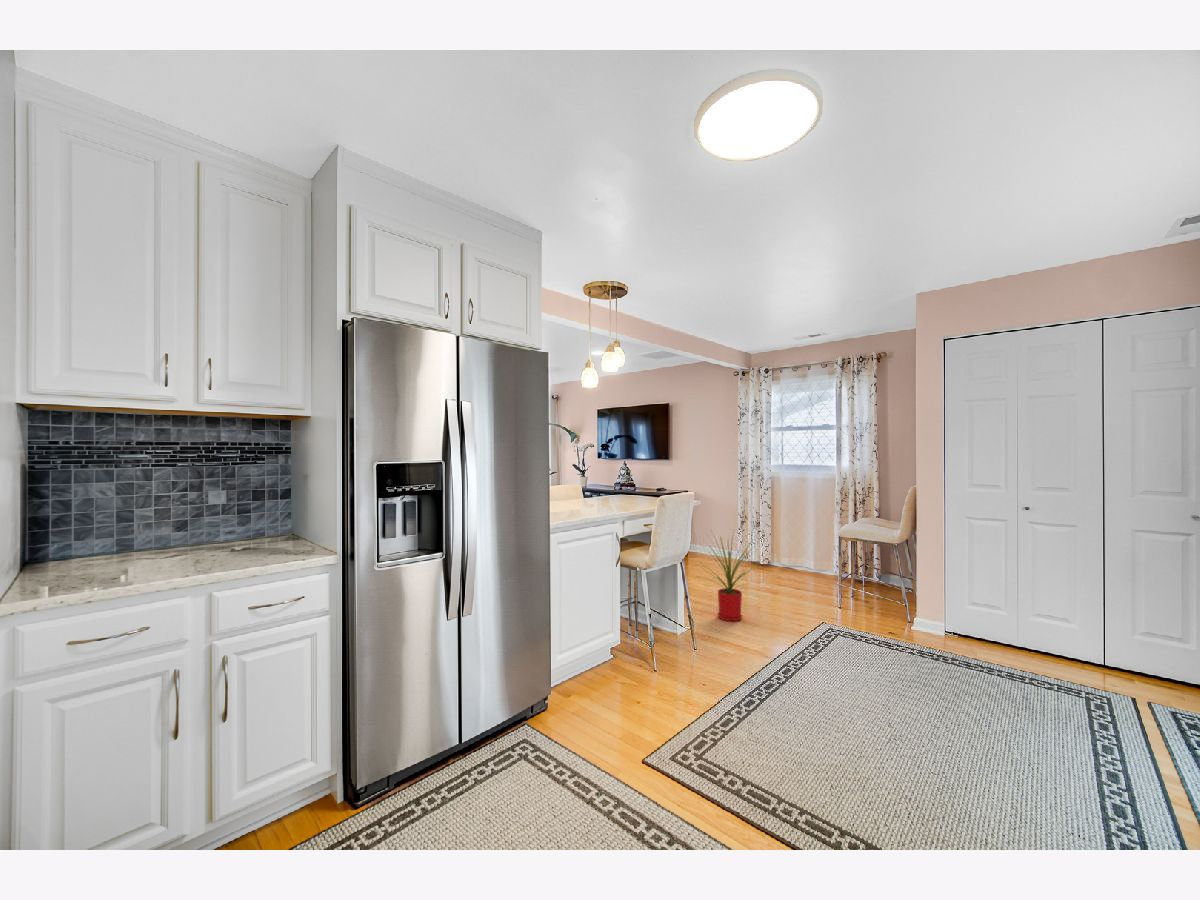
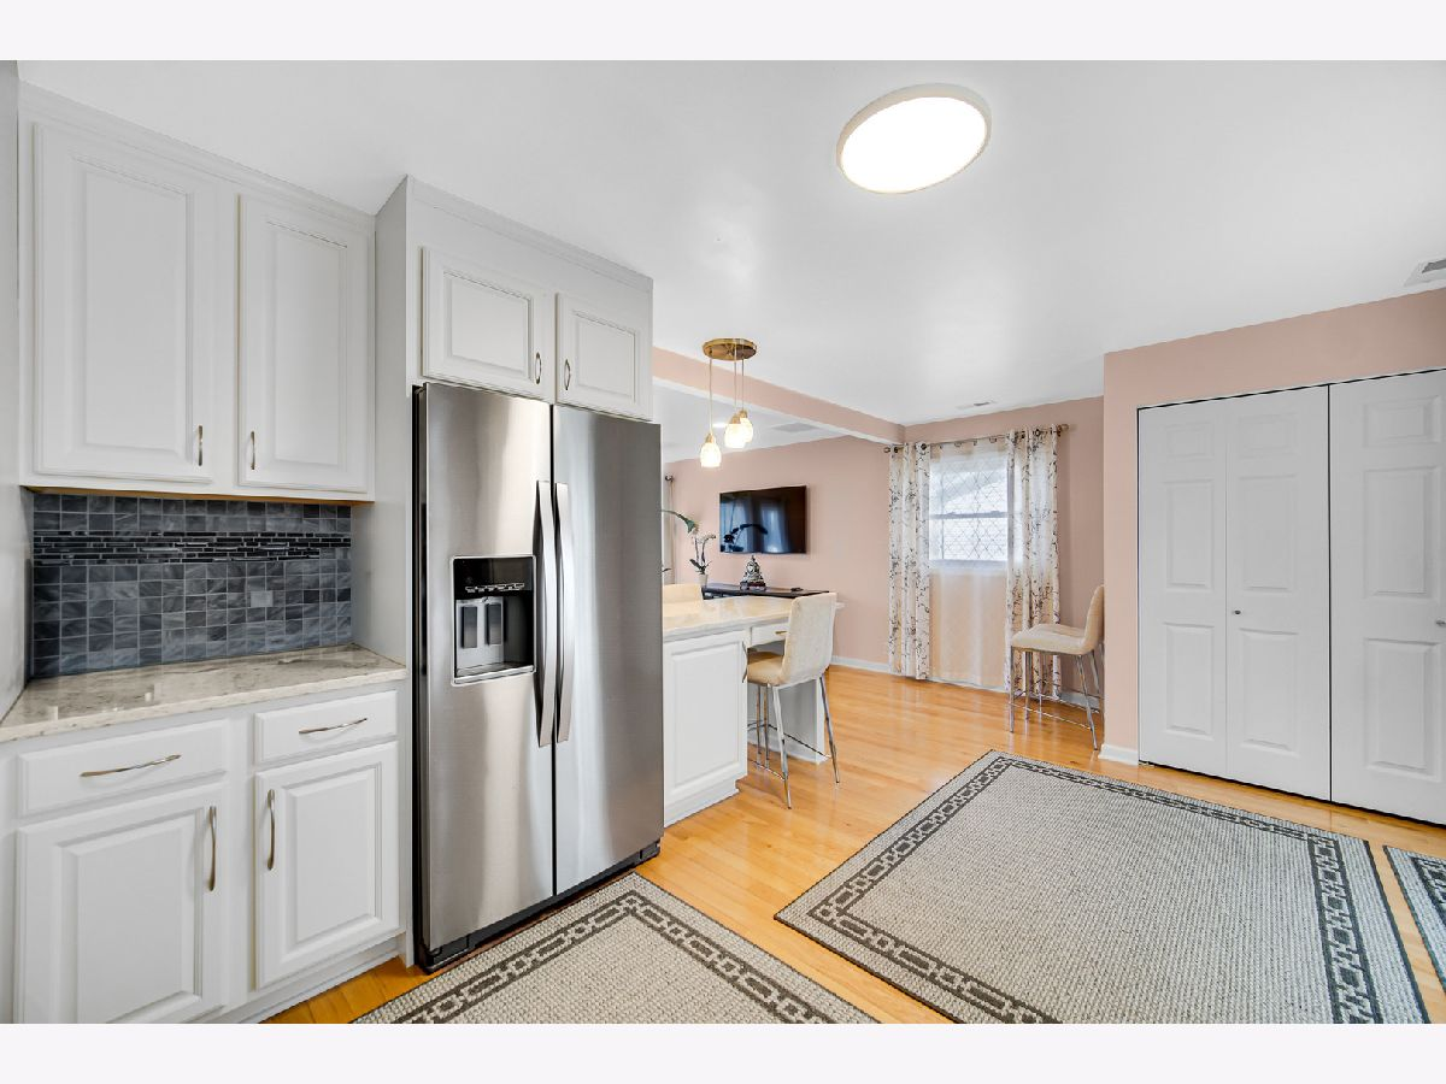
- house plant [696,530,765,622]
